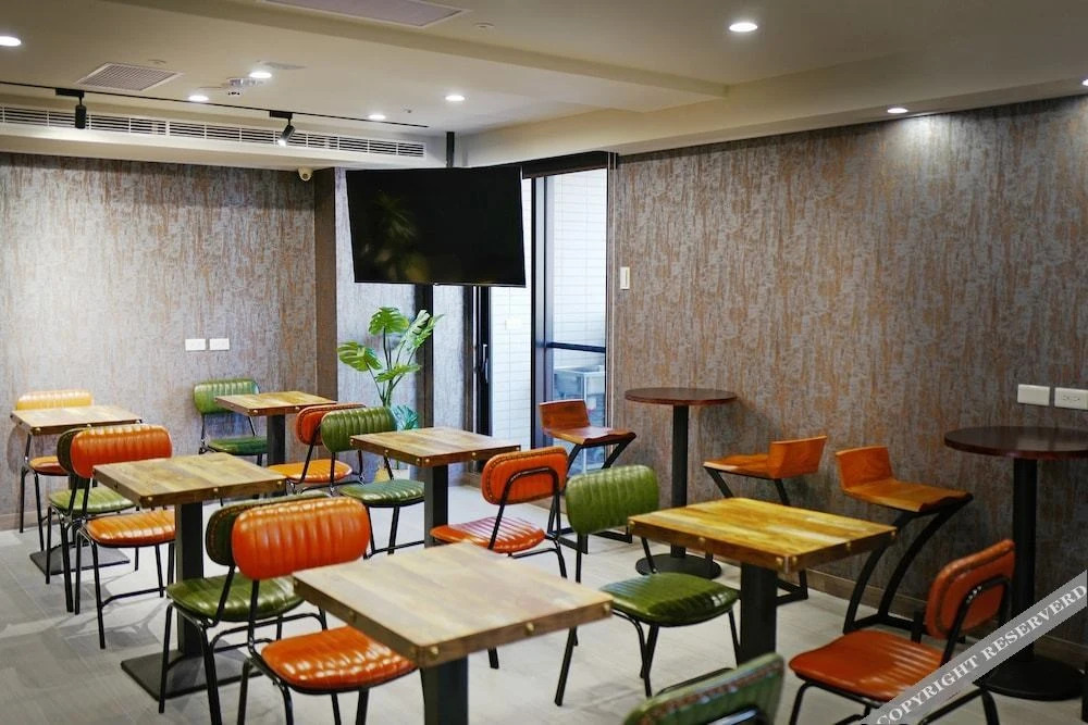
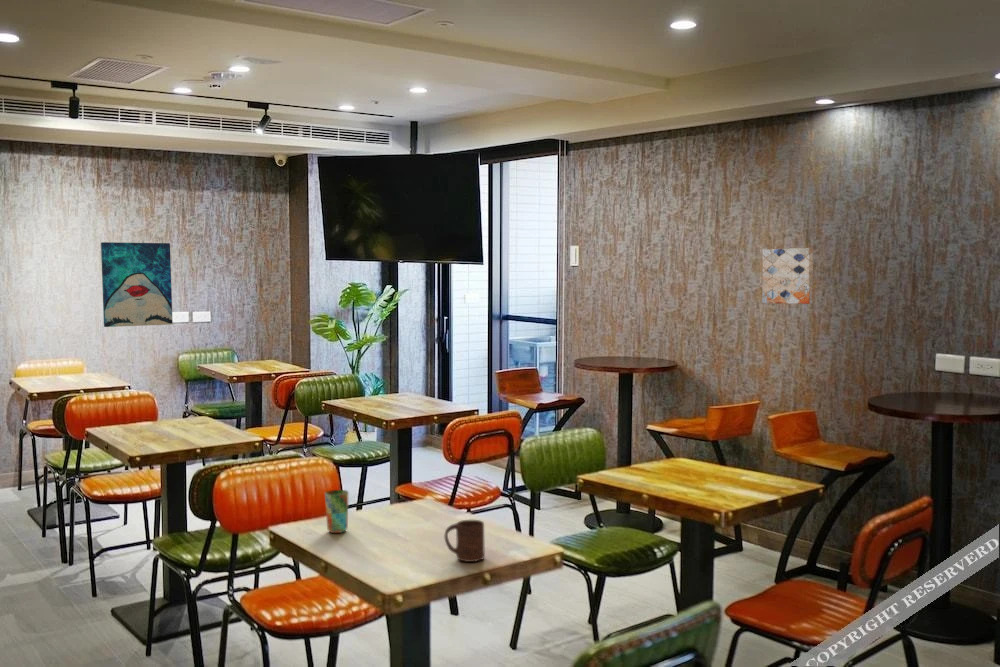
+ wall art [762,247,814,305]
+ cup [324,489,350,534]
+ wall art [100,241,174,328]
+ cup [443,519,486,563]
